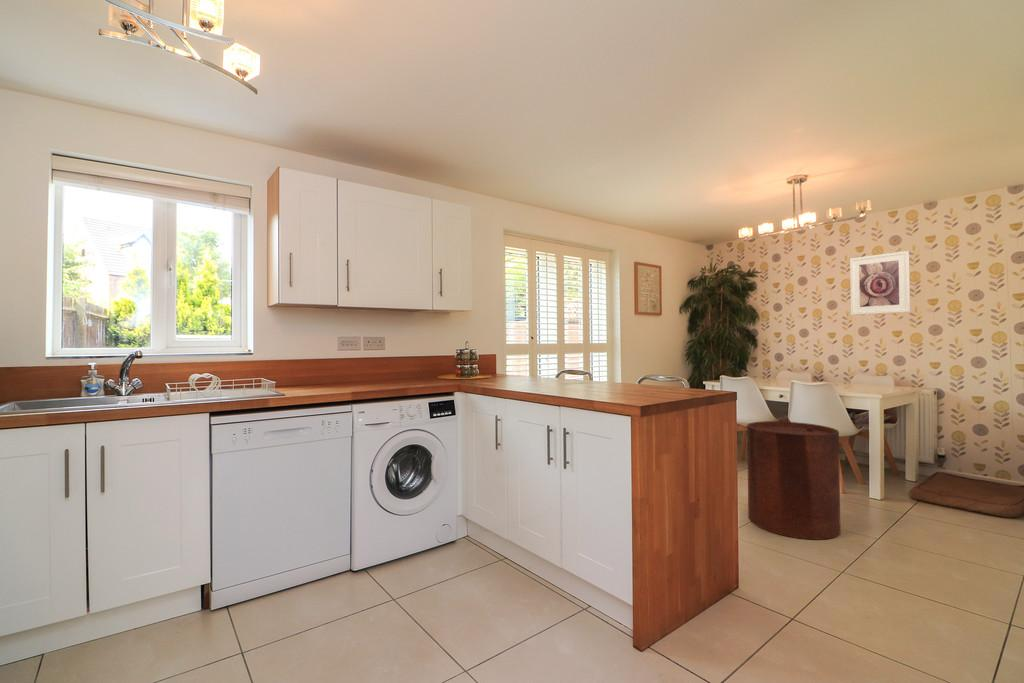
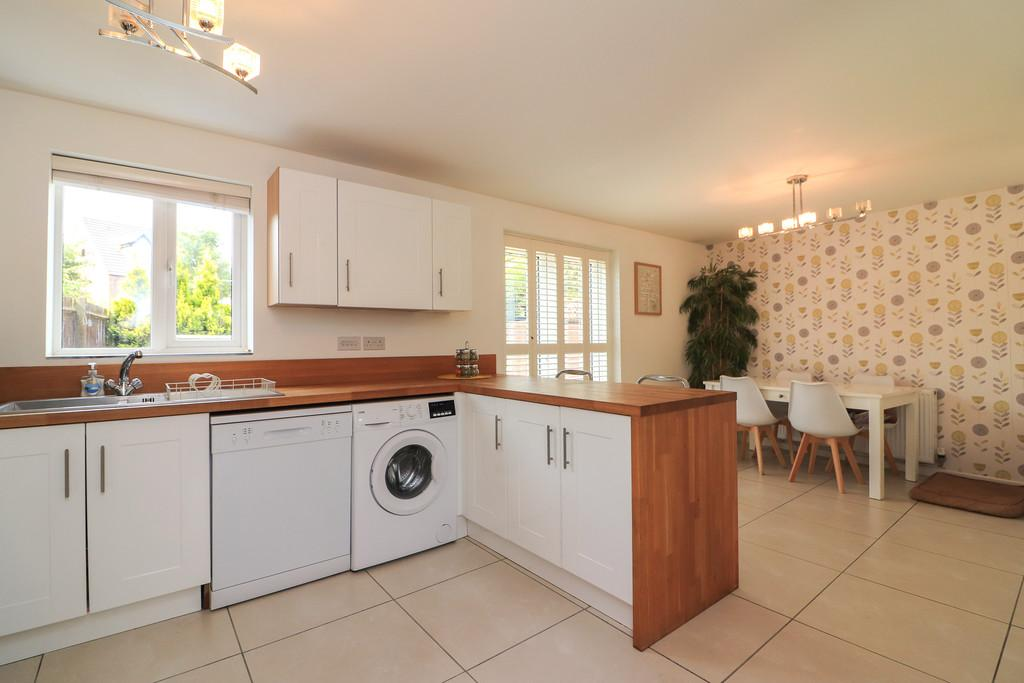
- trash can [746,420,841,541]
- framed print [849,250,911,316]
